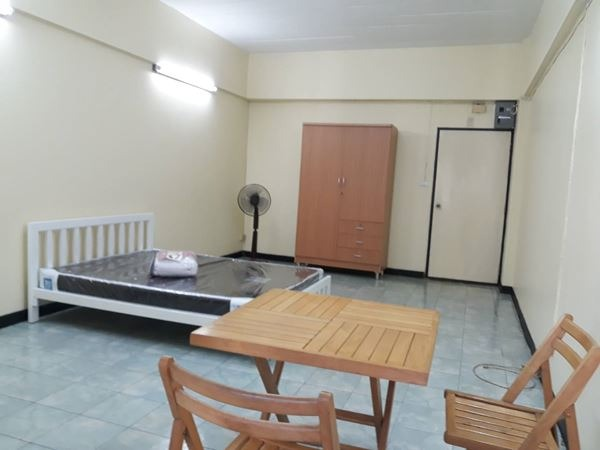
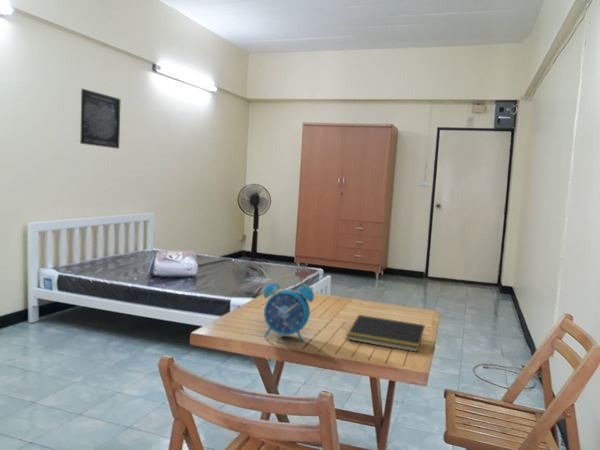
+ notepad [345,314,425,353]
+ wall art [79,88,121,150]
+ alarm clock [262,274,315,342]
